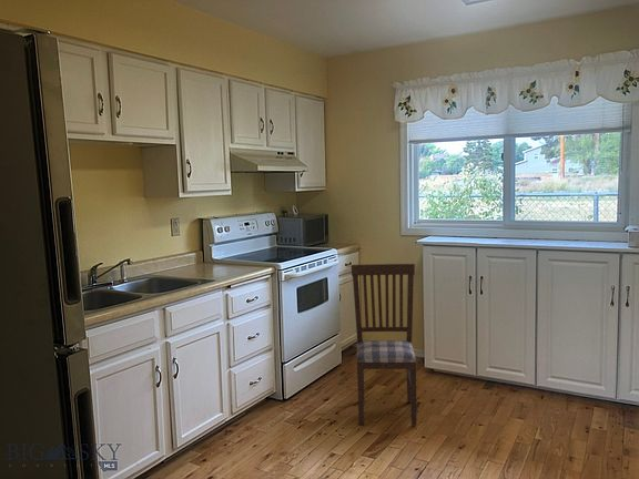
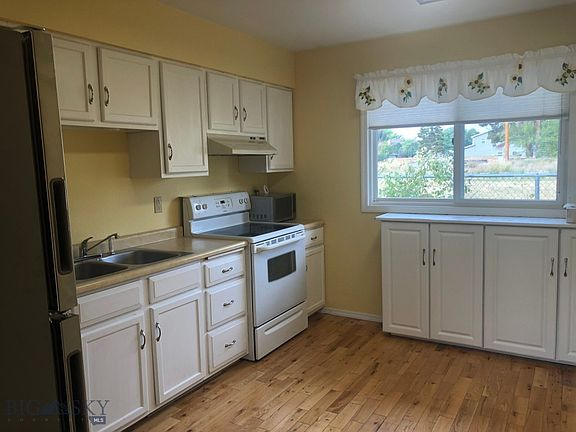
- dining chair [351,263,418,426]
